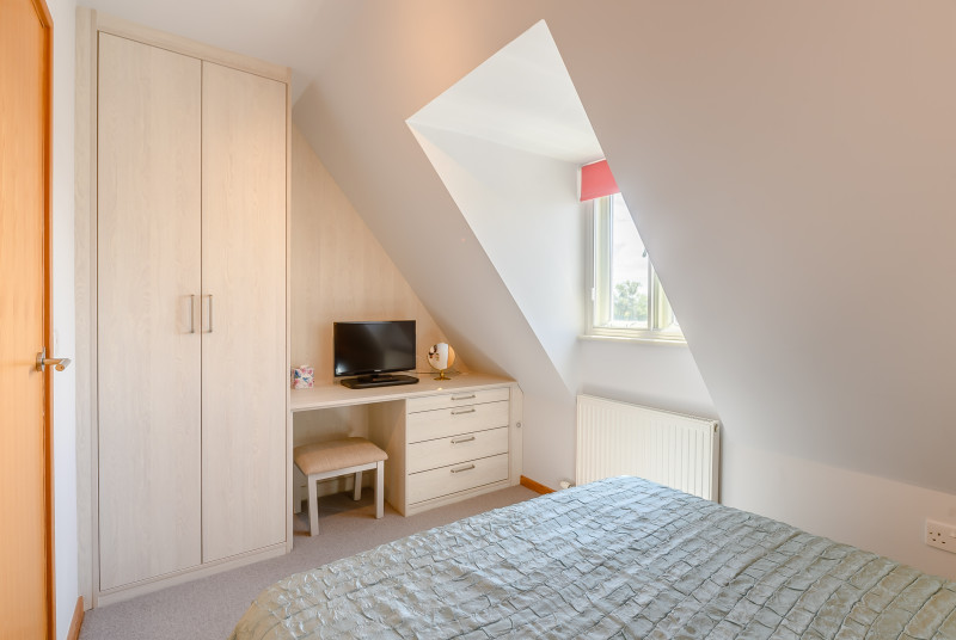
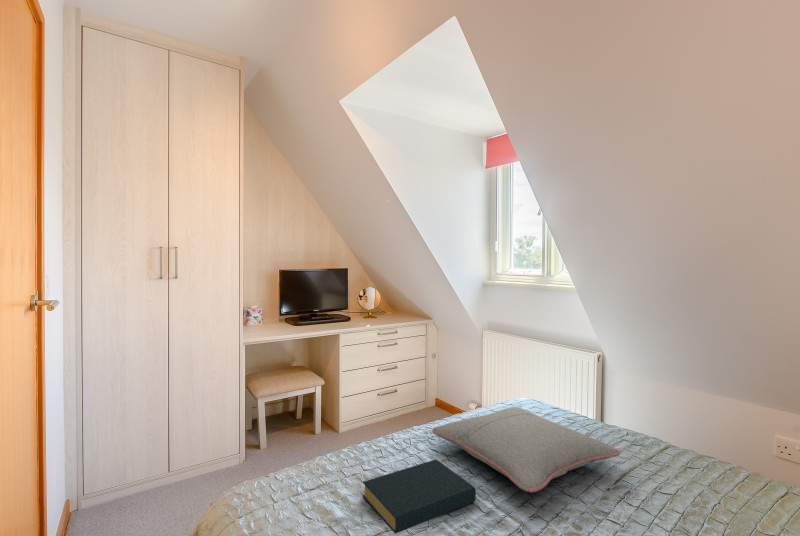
+ hardback book [362,458,477,535]
+ pillow [431,406,621,493]
